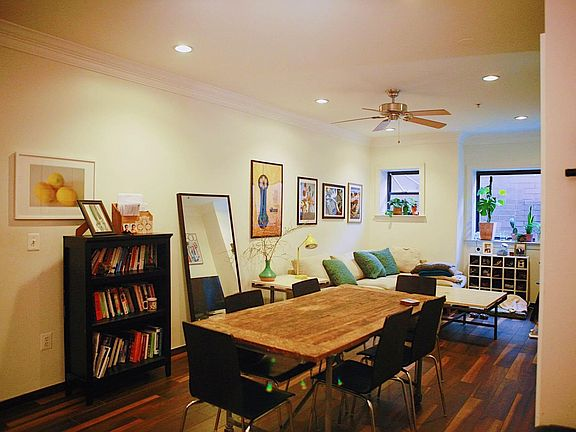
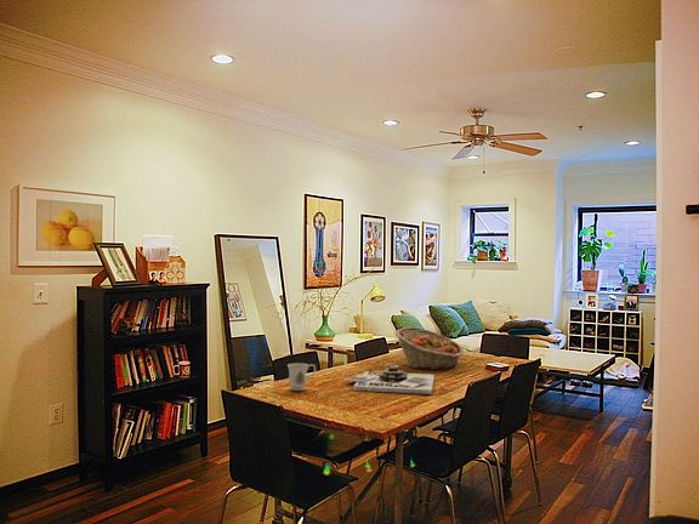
+ board game [343,364,436,395]
+ mug [286,361,317,392]
+ fruit basket [394,326,465,371]
